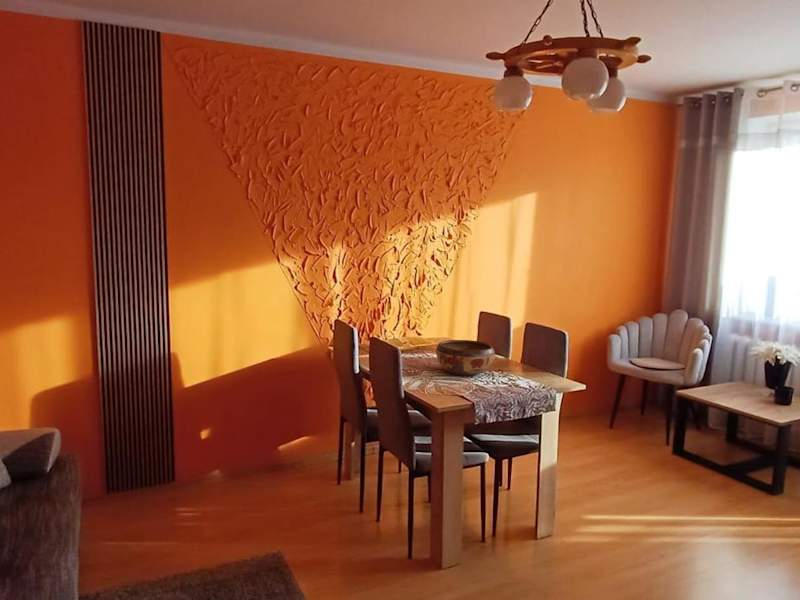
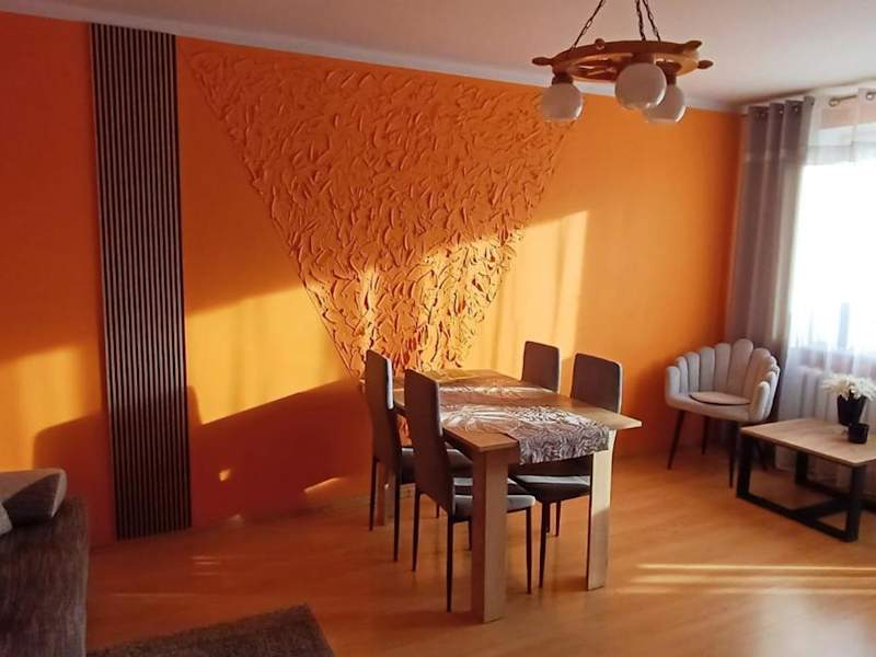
- decorative bowl [435,339,496,377]
